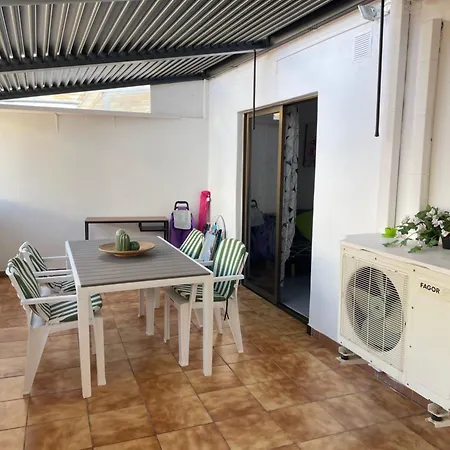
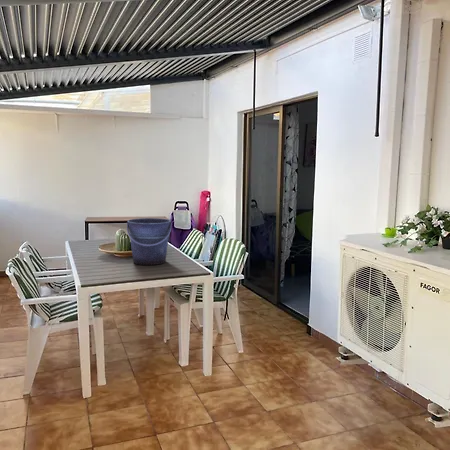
+ bucket [126,217,173,266]
